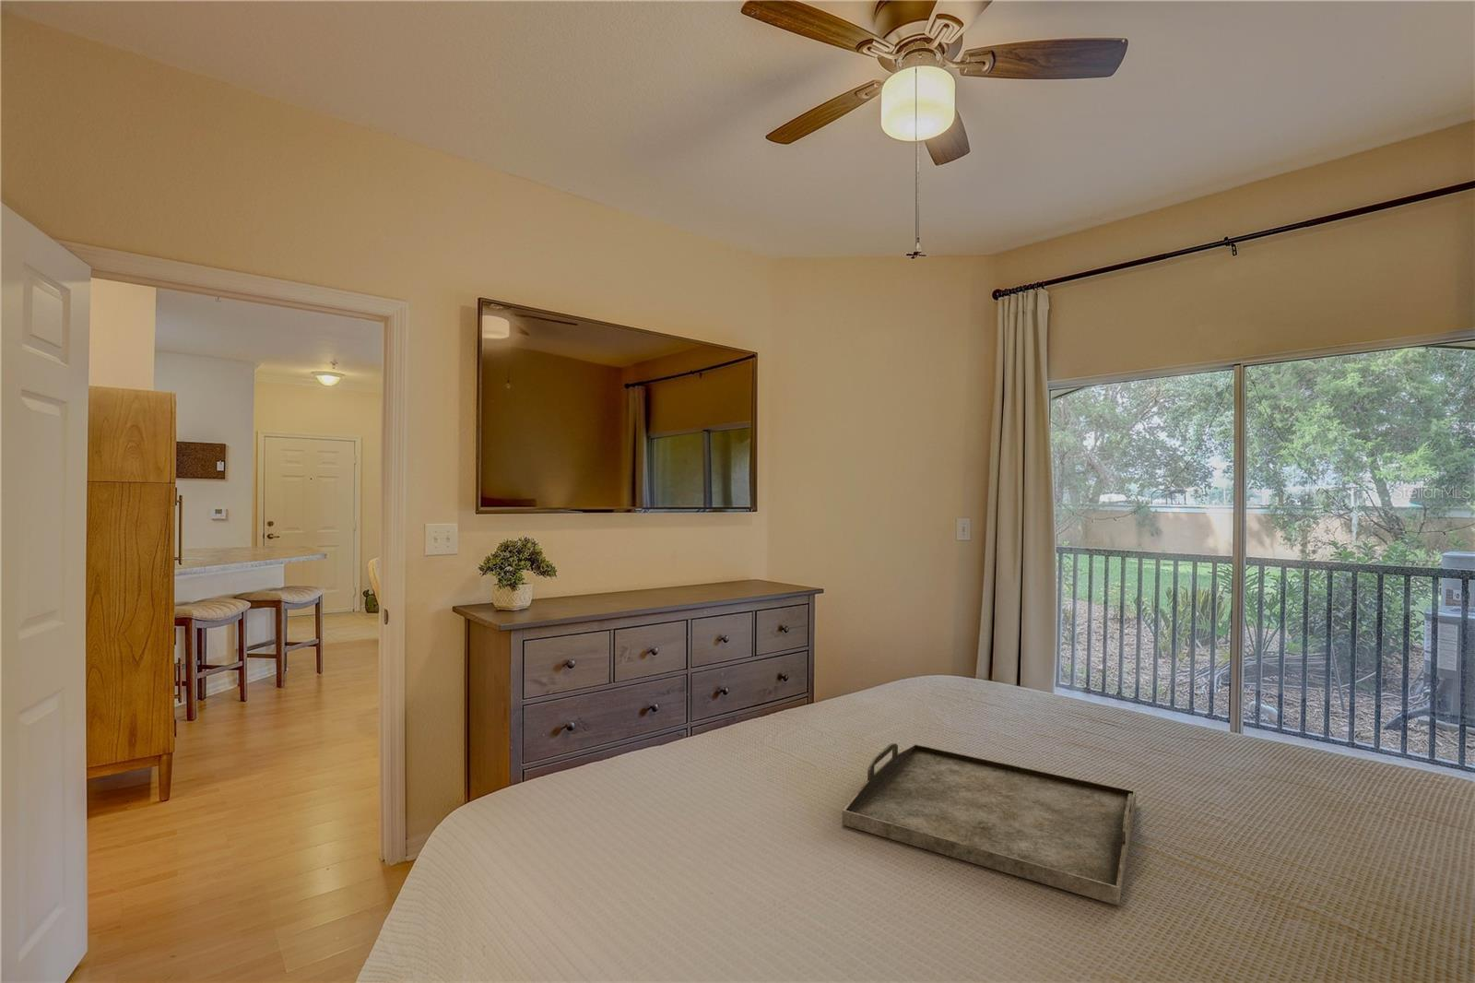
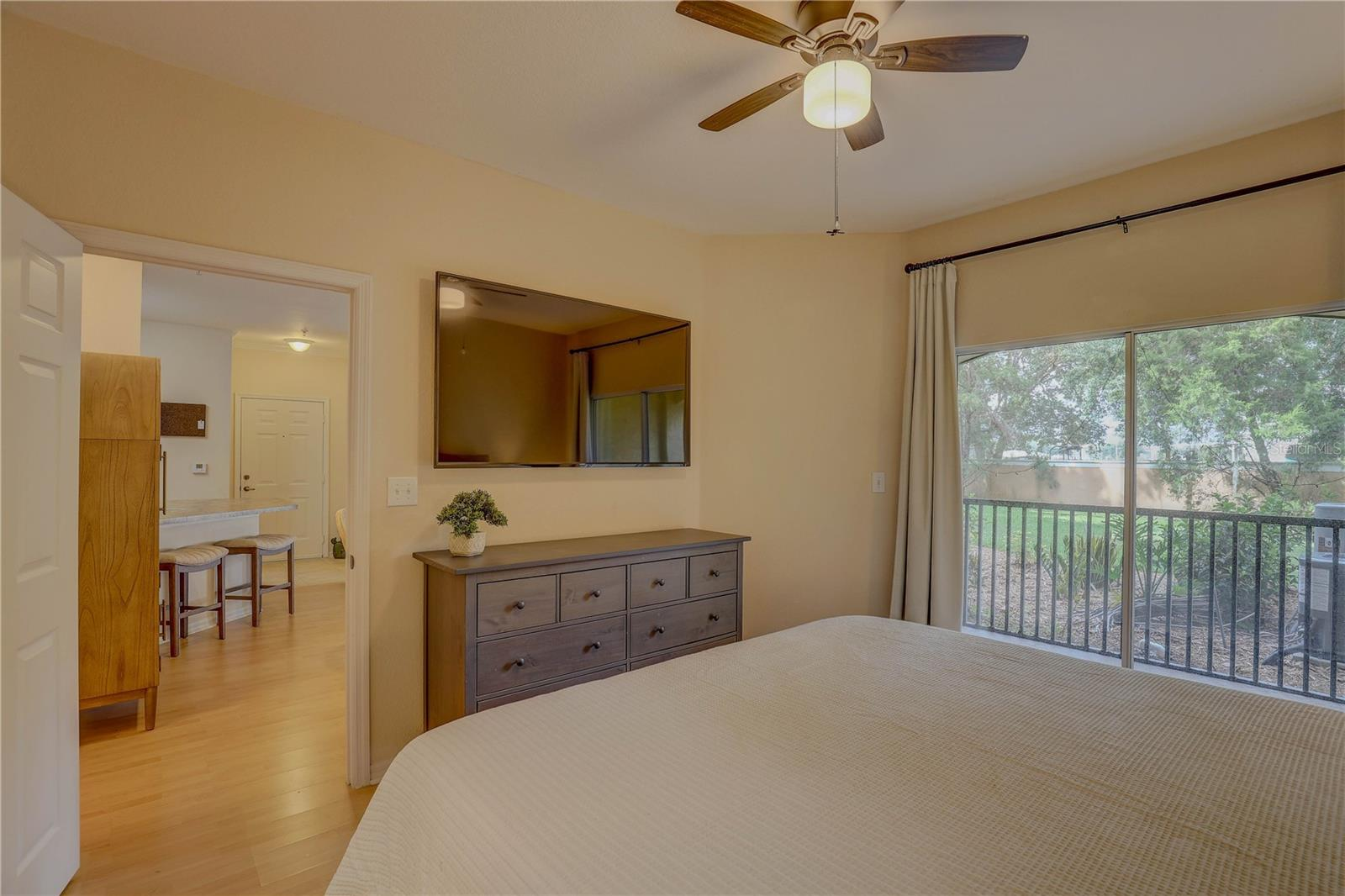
- serving tray [841,743,1136,906]
